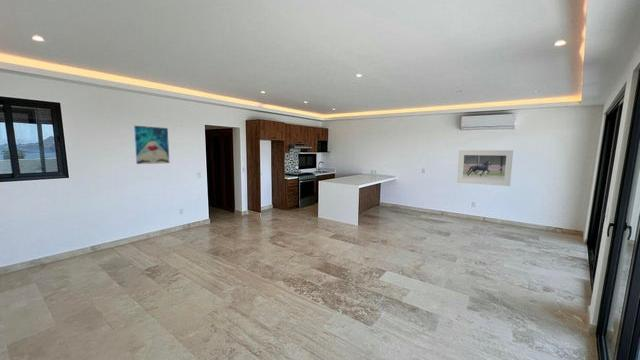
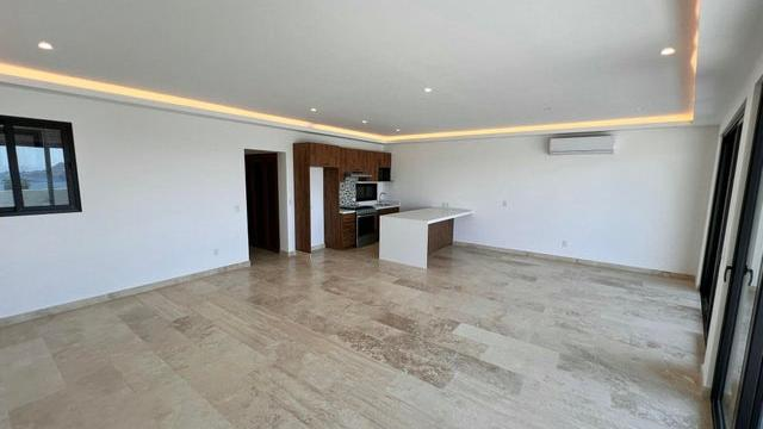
- wall art [133,125,170,165]
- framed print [456,149,514,187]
